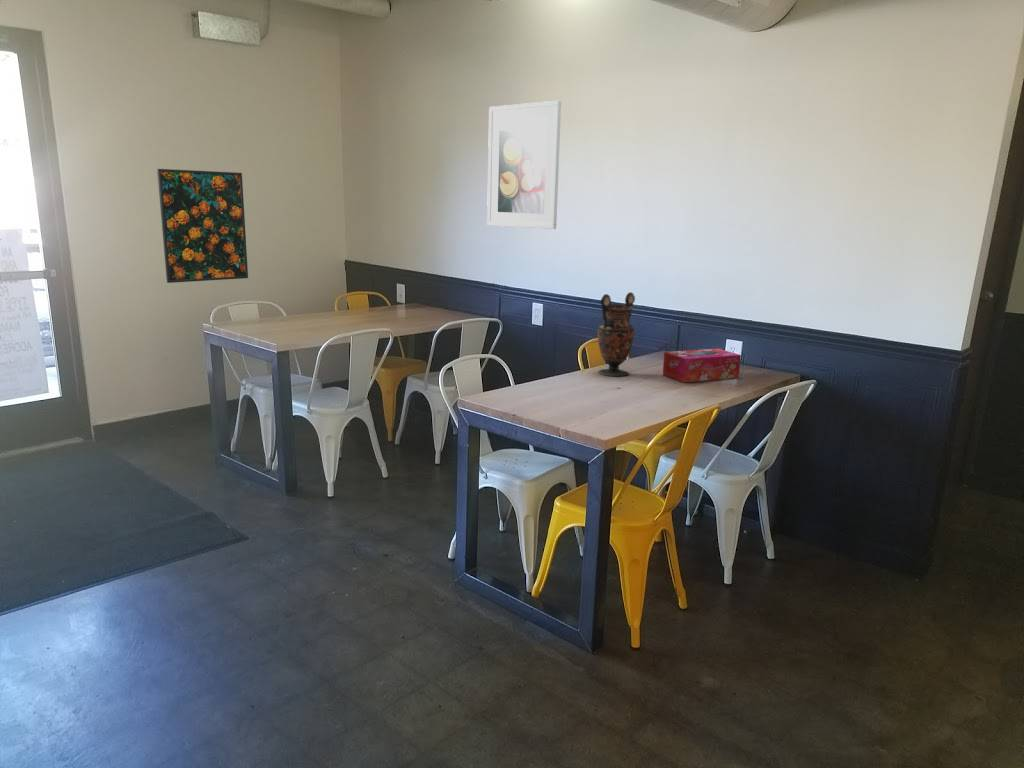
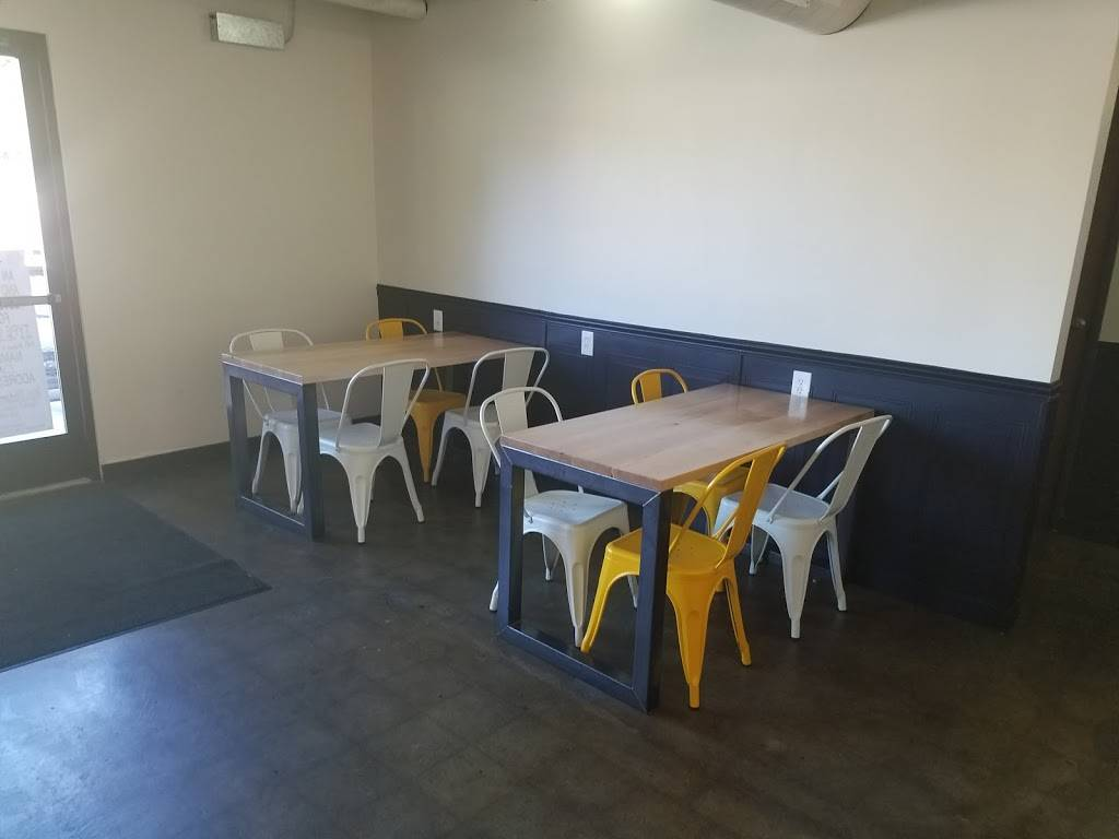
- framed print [486,100,562,230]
- vase [597,291,636,377]
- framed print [156,168,249,284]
- tissue box [662,347,742,383]
